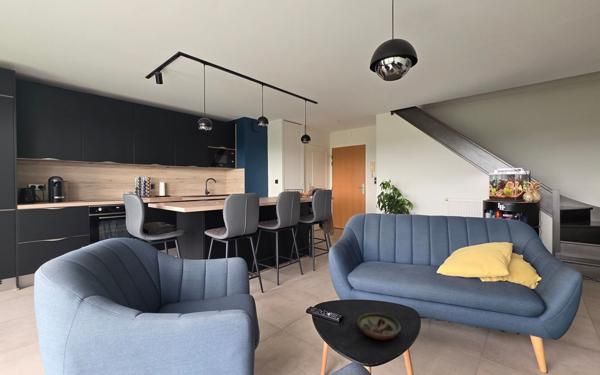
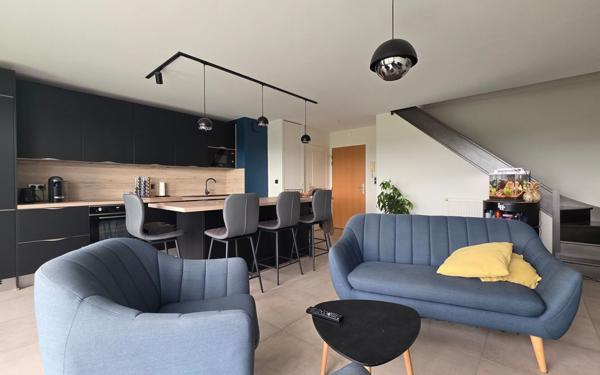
- decorative bowl [356,312,402,341]
